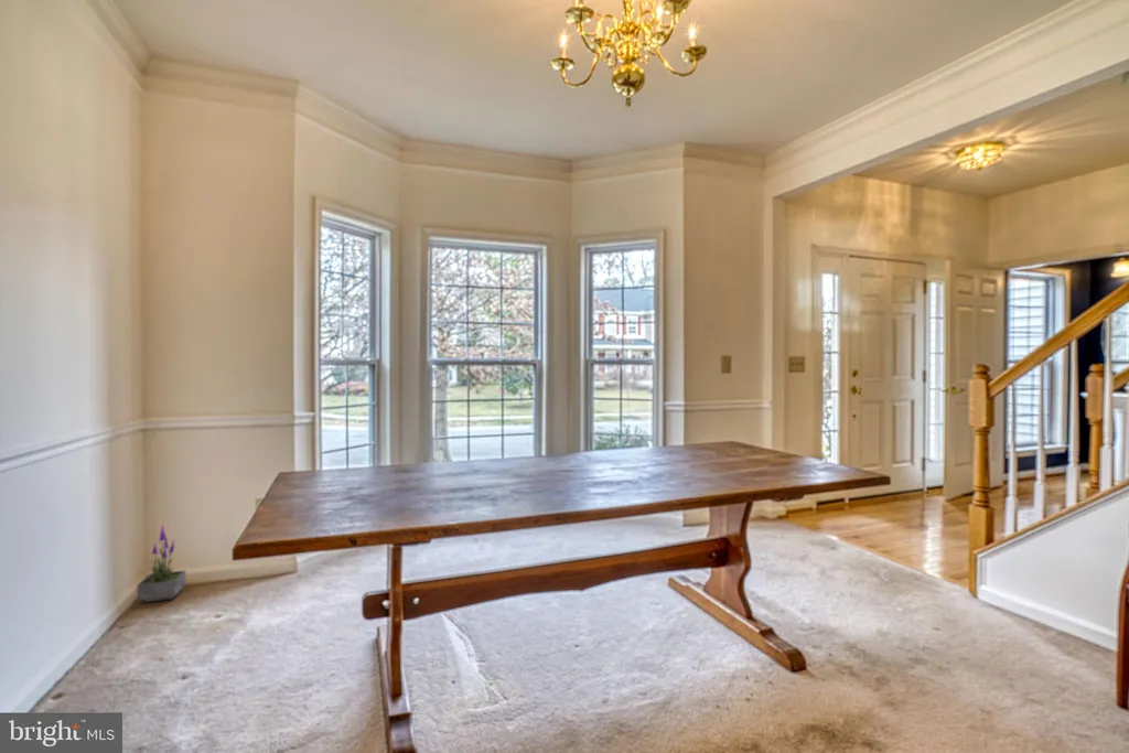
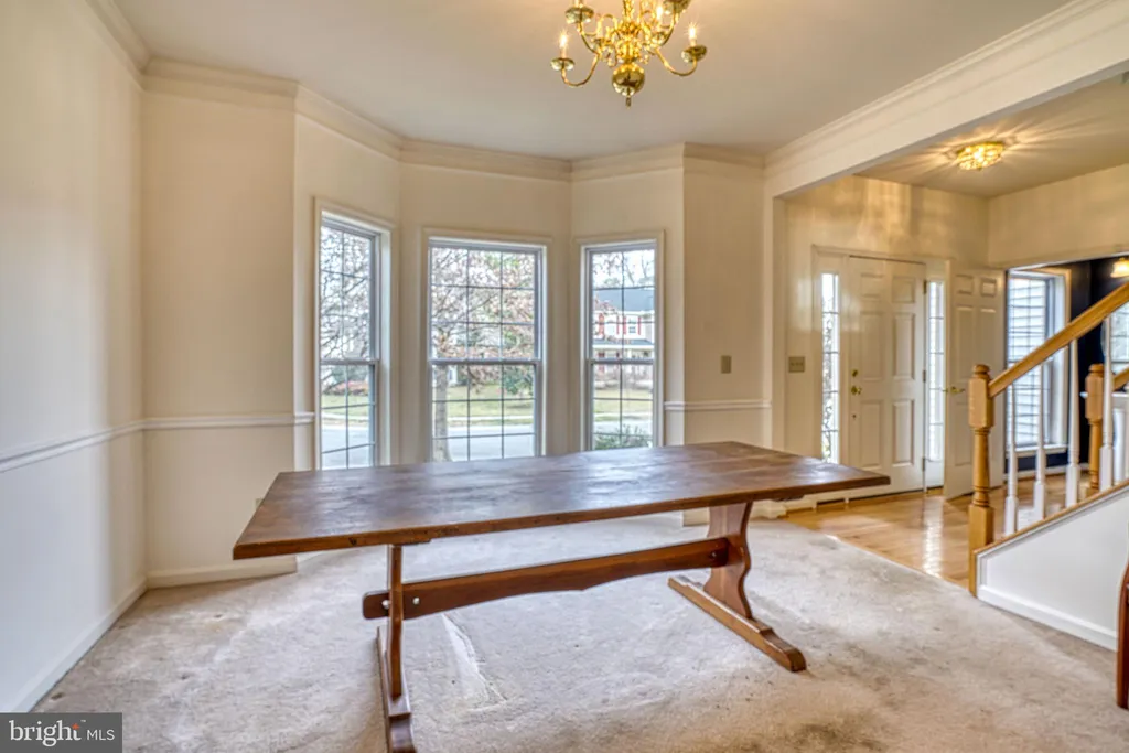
- potted plant [137,524,186,603]
